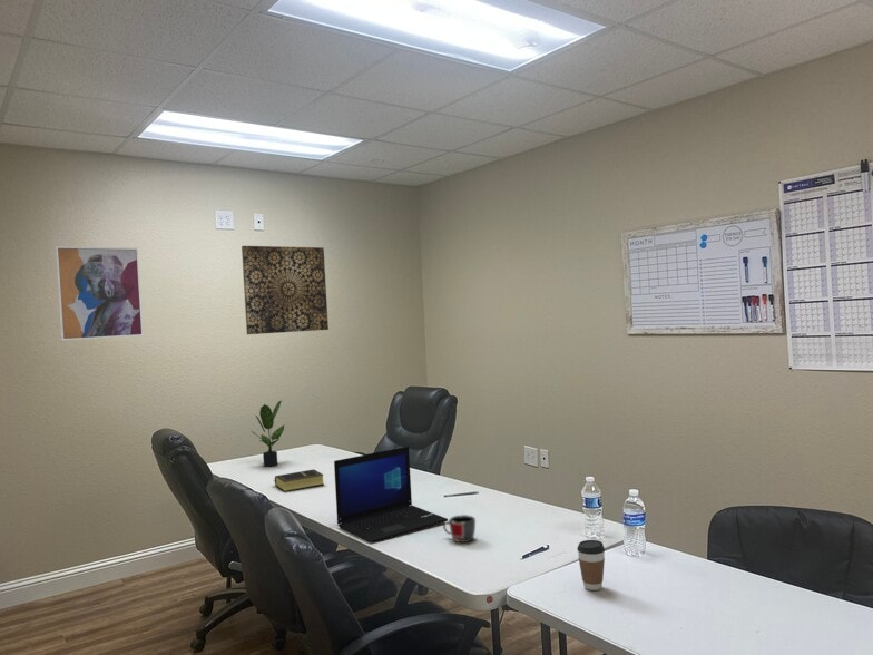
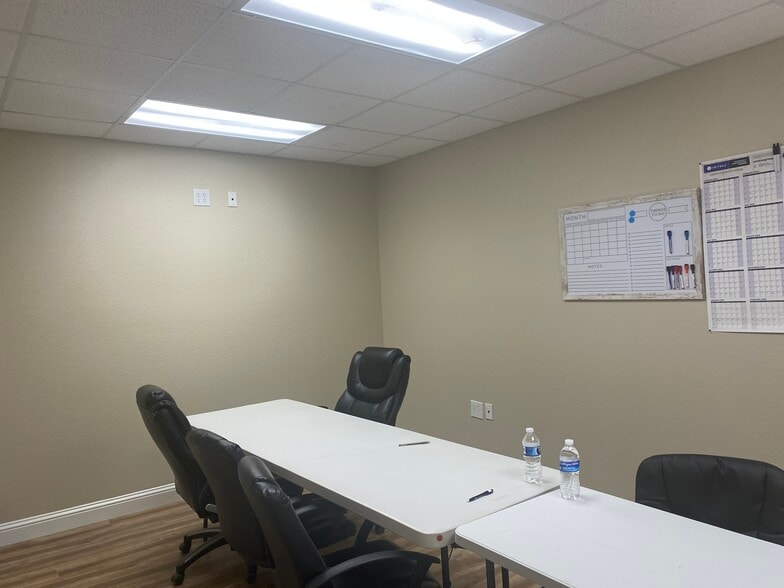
- wall art [55,245,145,341]
- potted plant [251,399,285,468]
- coffee cup [576,539,606,592]
- laptop [333,446,449,544]
- book [274,468,325,493]
- wall art [241,245,330,335]
- mug [442,514,477,544]
